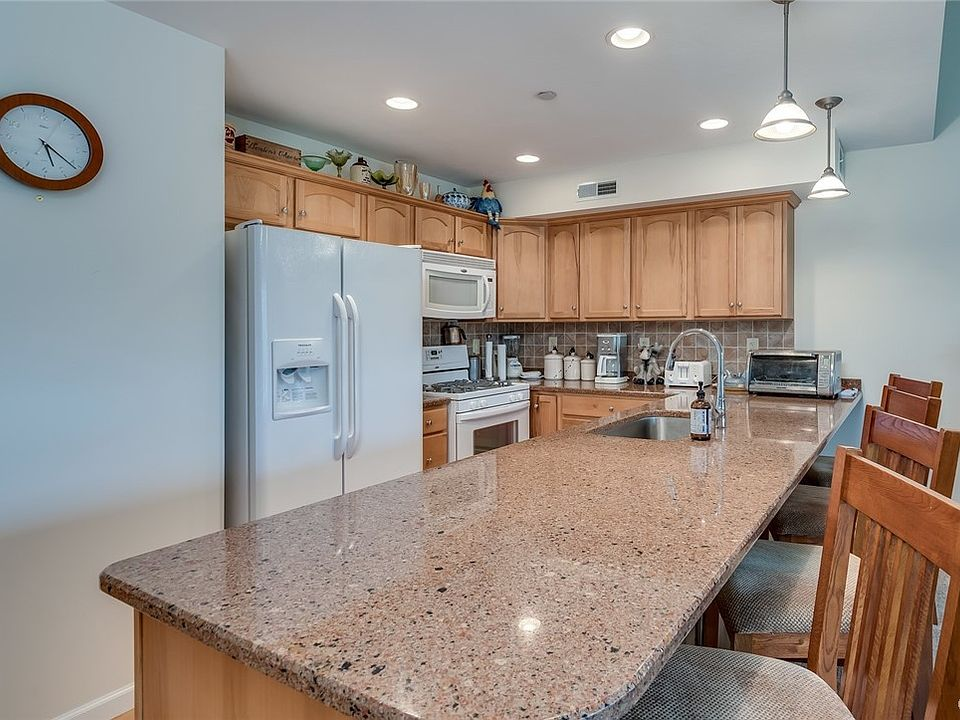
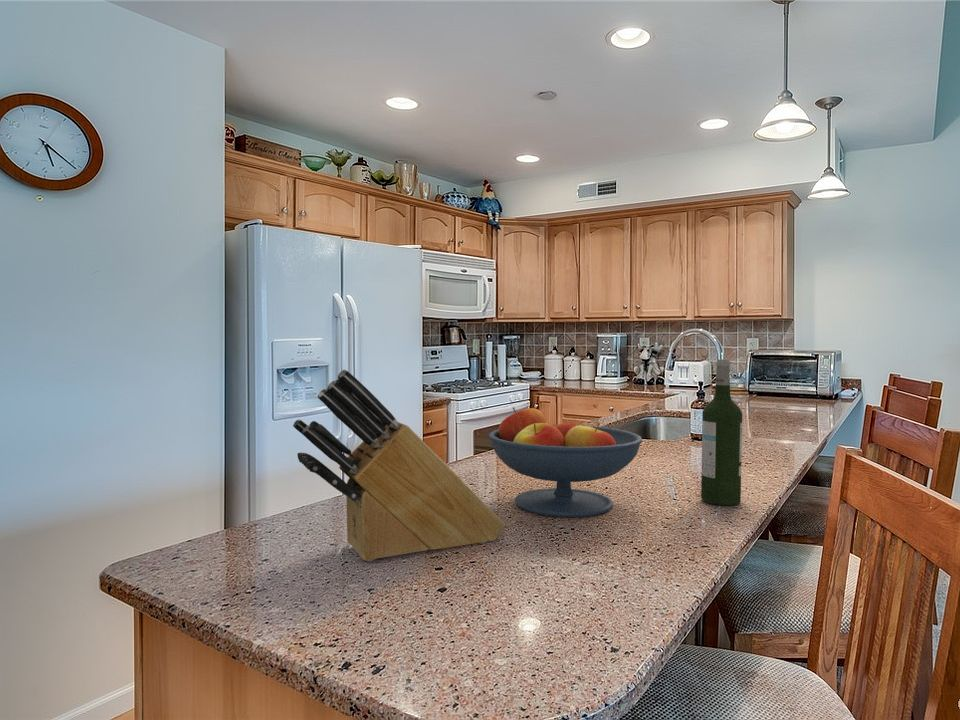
+ knife block [292,368,506,562]
+ wine bottle [700,358,743,506]
+ fruit bowl [488,406,643,518]
